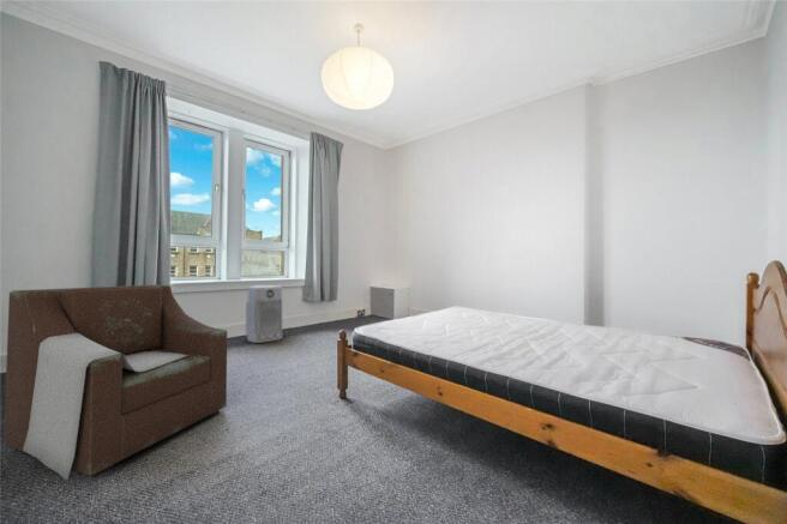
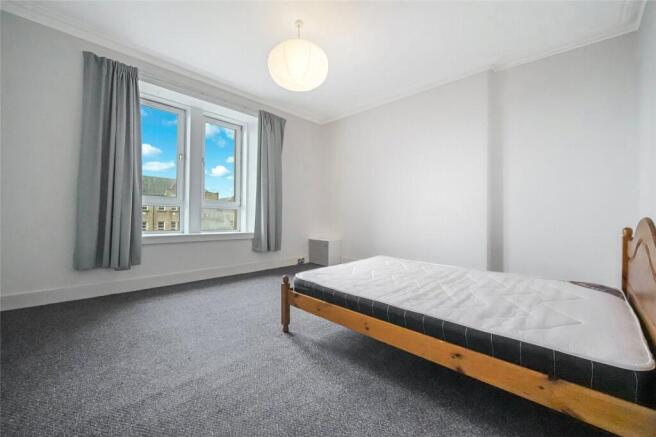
- armchair [2,284,228,482]
- air purifier [245,284,284,344]
